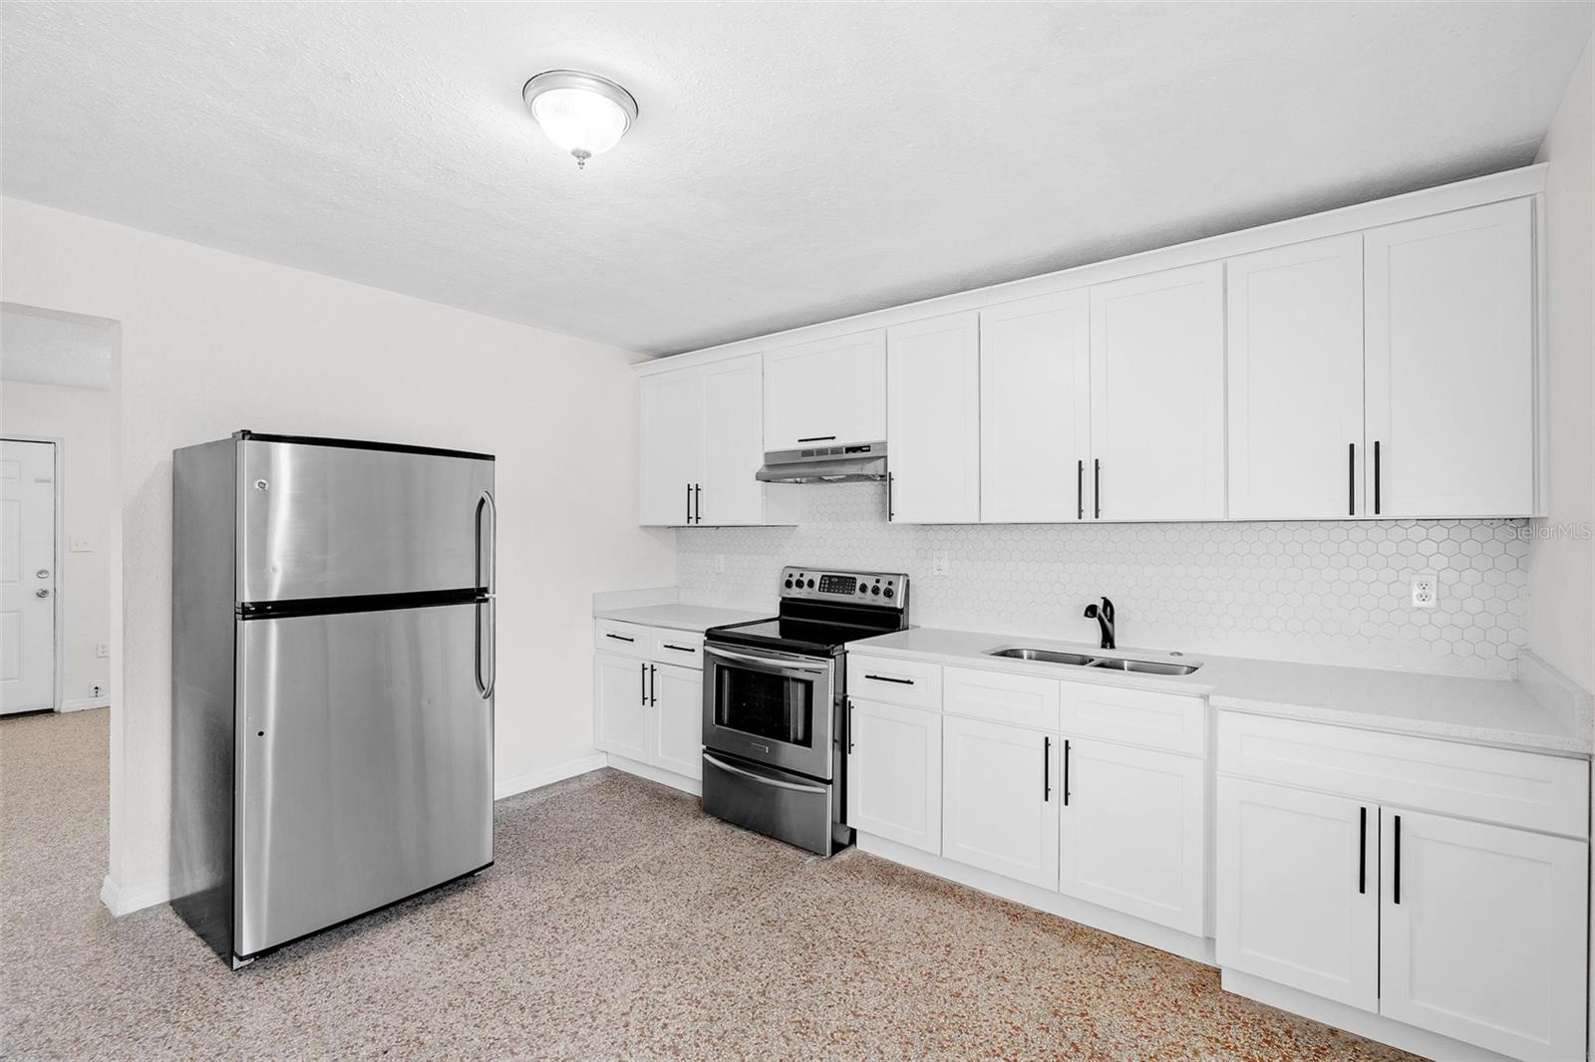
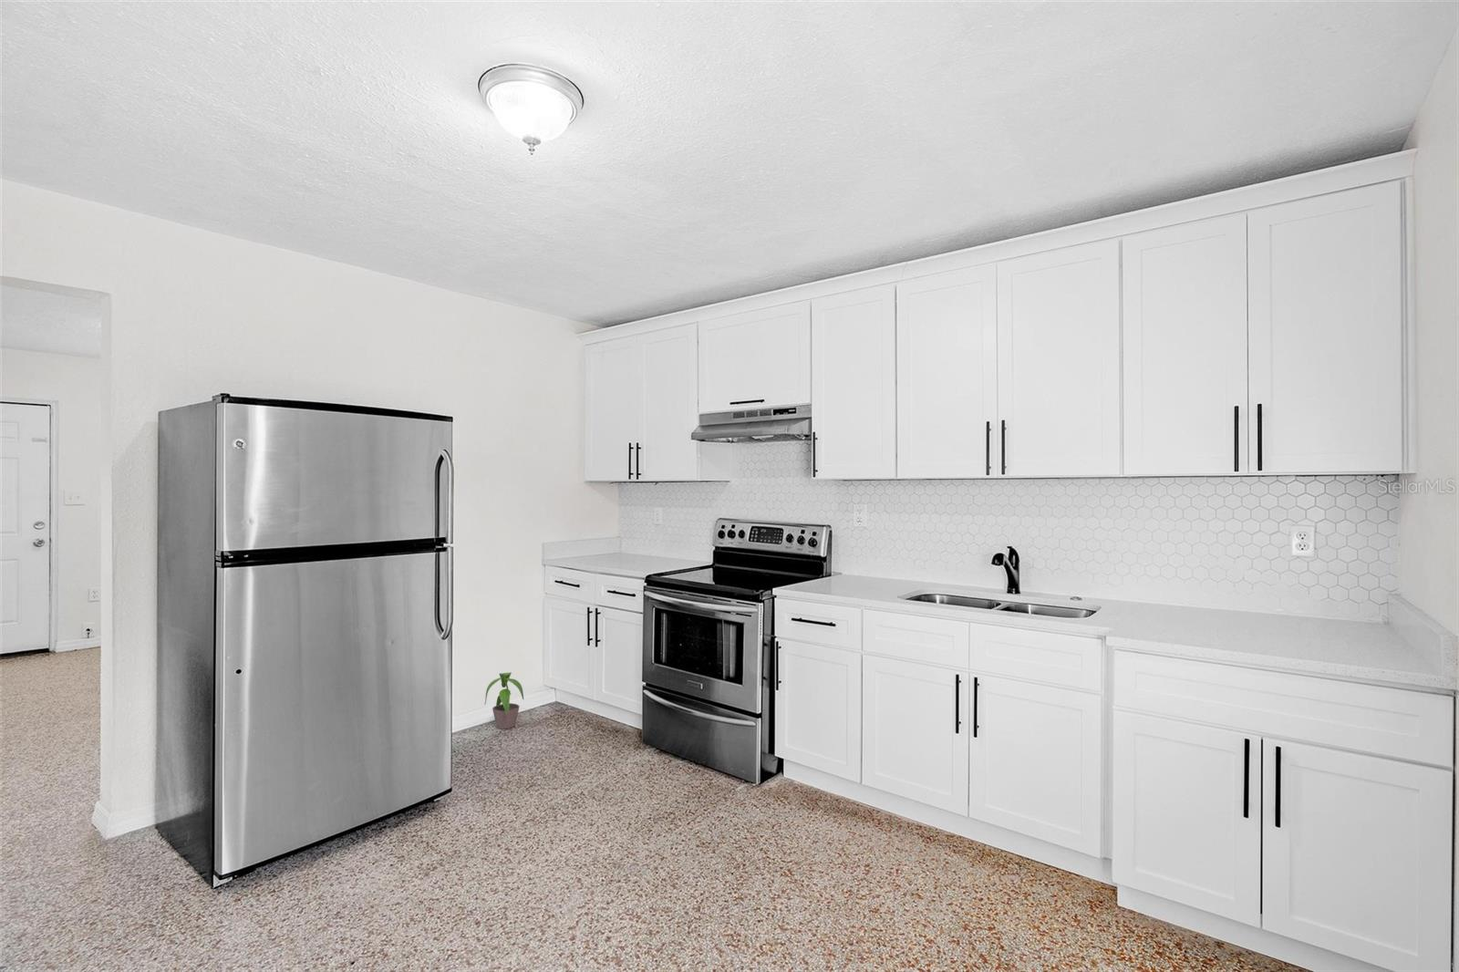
+ potted plant [484,672,524,730]
